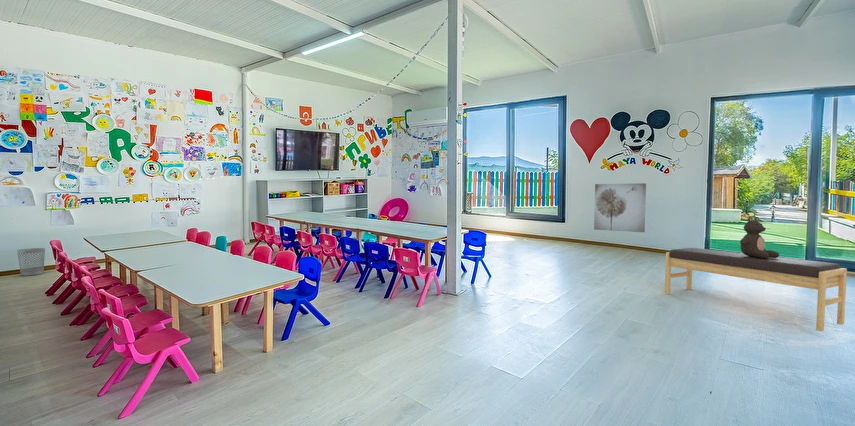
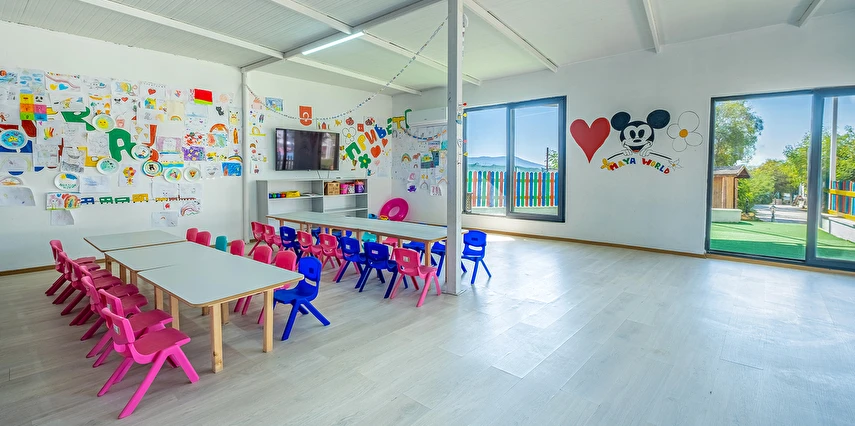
- bench [664,247,848,332]
- wall art [593,182,647,233]
- teddy bear [739,216,780,259]
- wastebasket [16,247,46,277]
